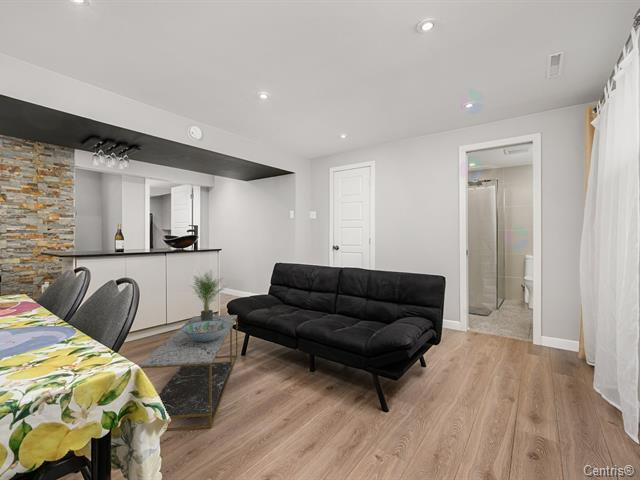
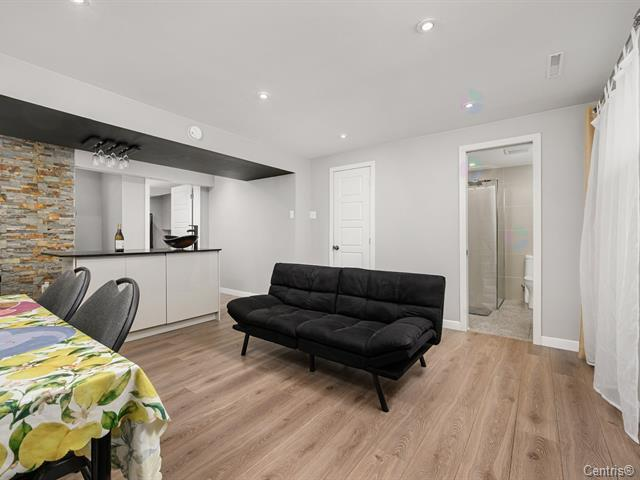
- decorative bowl [182,320,229,342]
- coffee table [138,314,238,432]
- potted plant [190,268,230,321]
